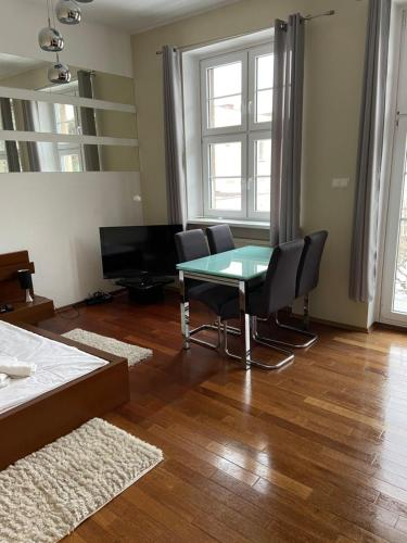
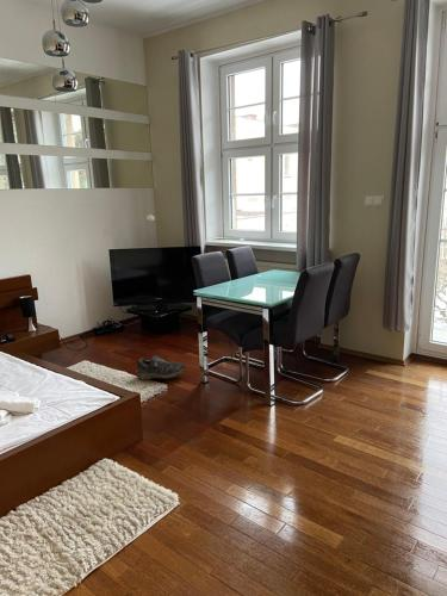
+ shoe [136,354,186,381]
